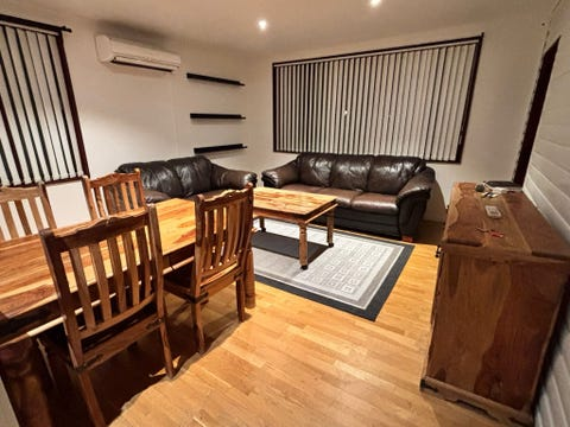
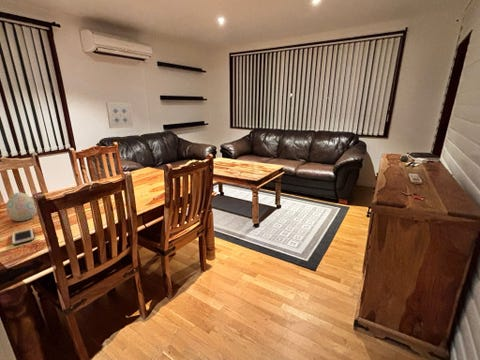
+ decorative egg [5,192,37,222]
+ cell phone [11,227,35,246]
+ wall art [105,101,134,129]
